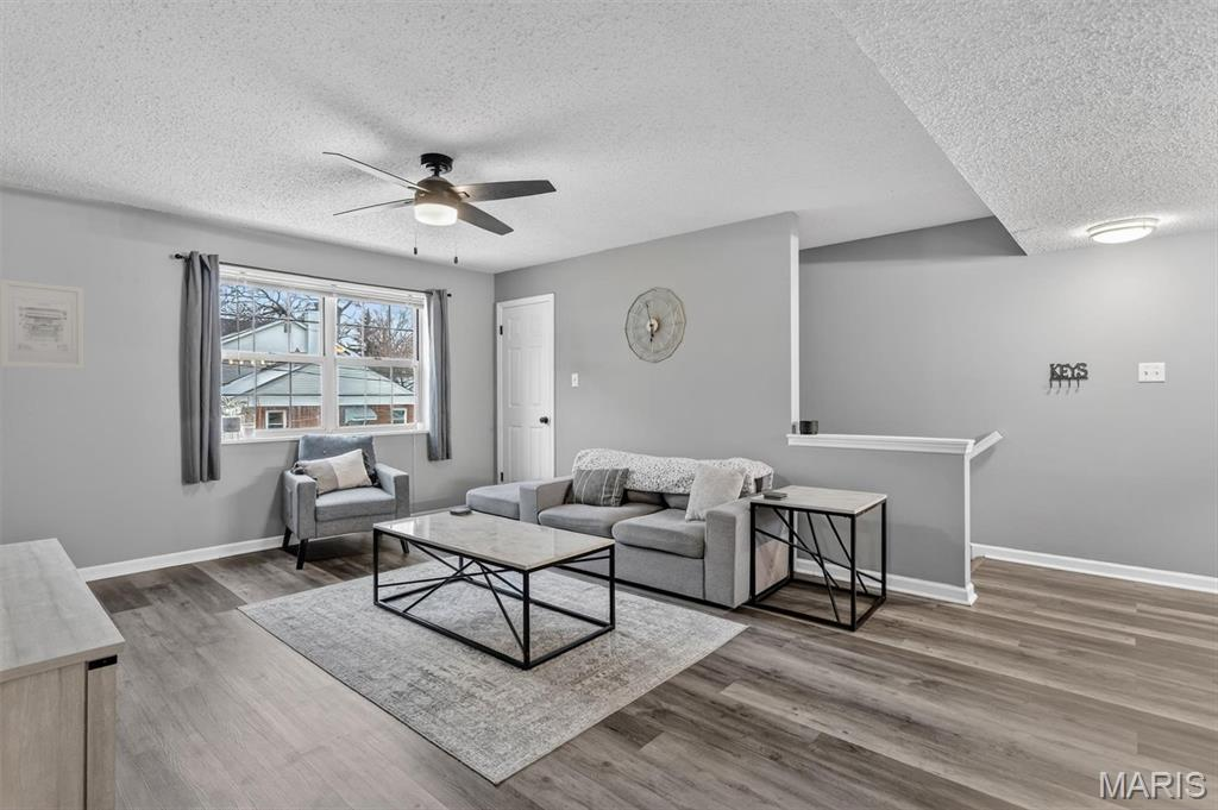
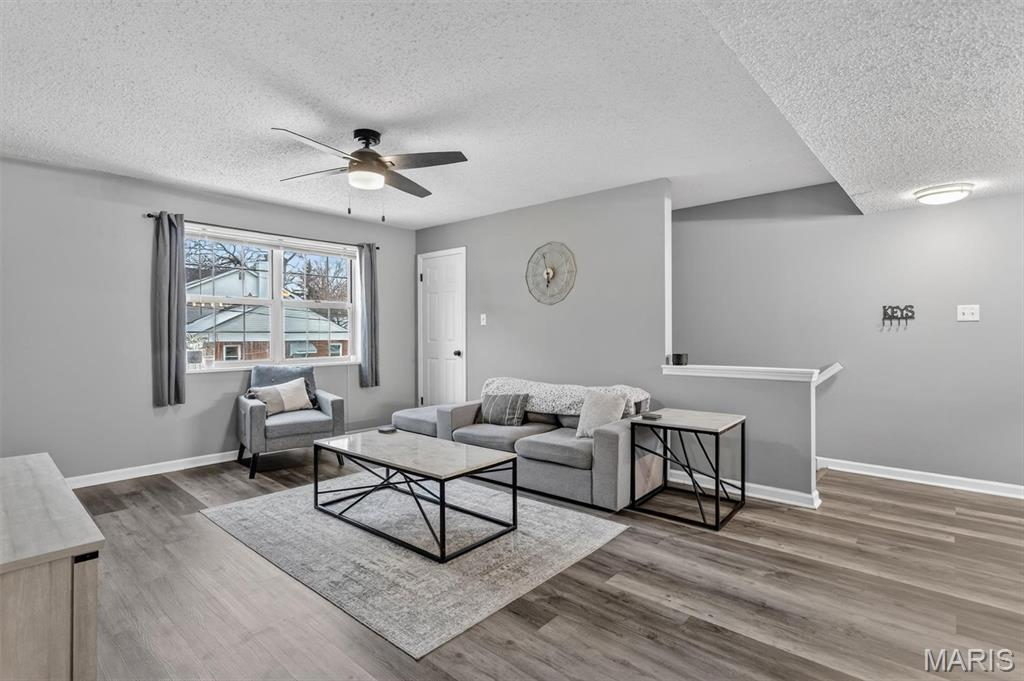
- wall art [0,278,86,370]
